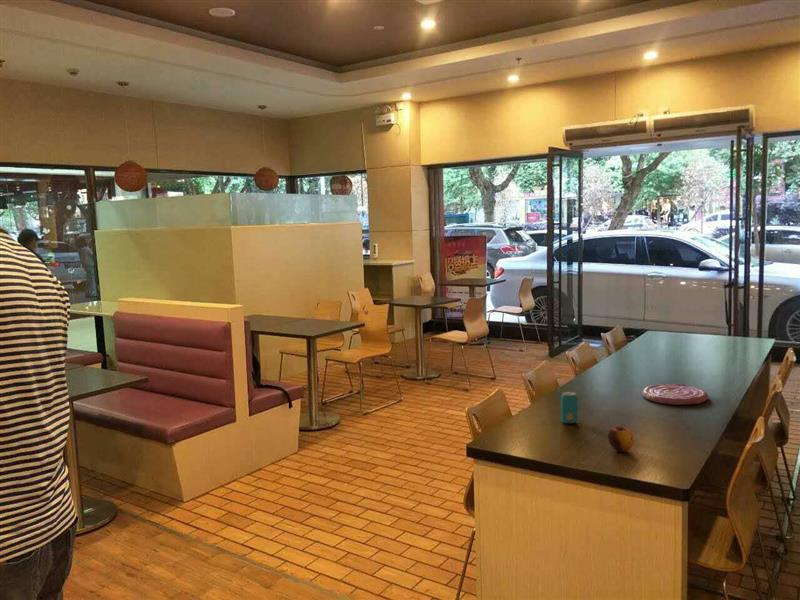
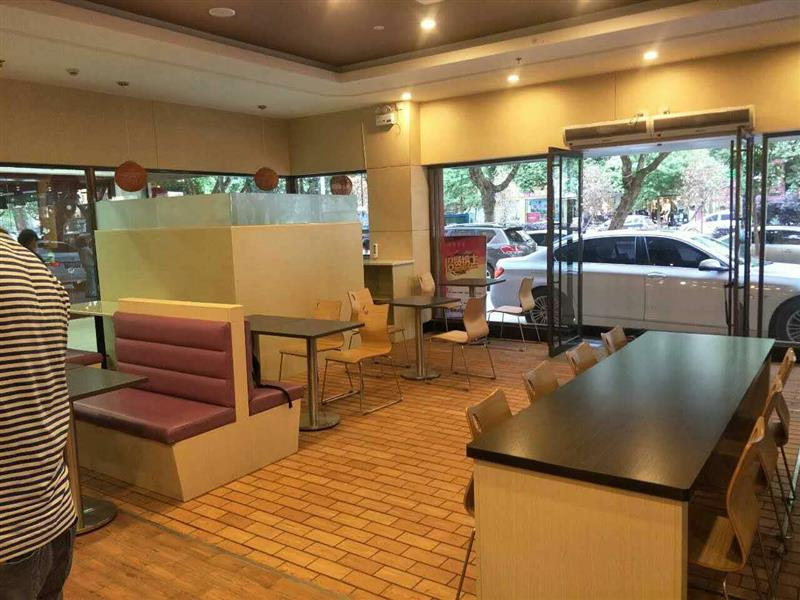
- beverage can [560,391,579,424]
- plate [641,383,709,406]
- apple [607,425,635,453]
